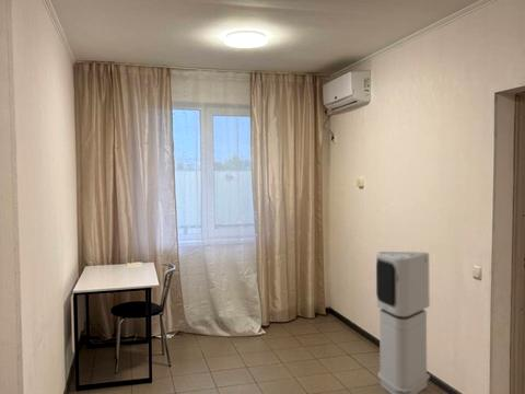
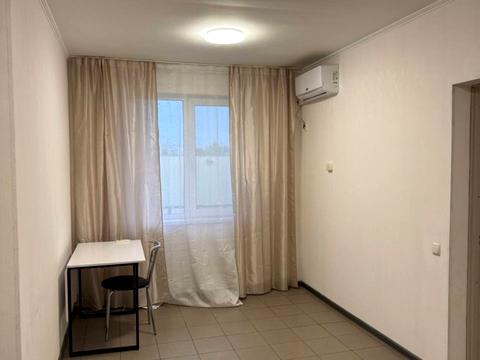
- air purifier [375,251,431,394]
